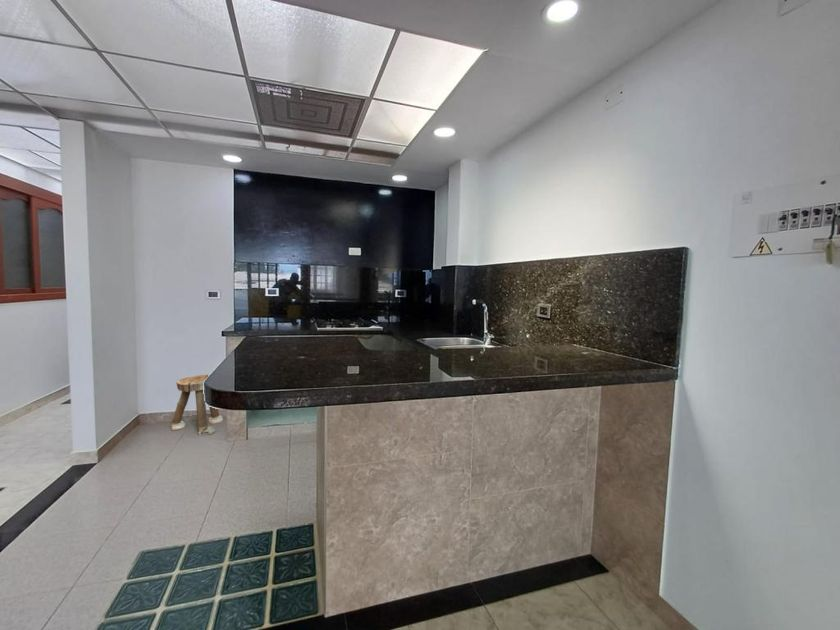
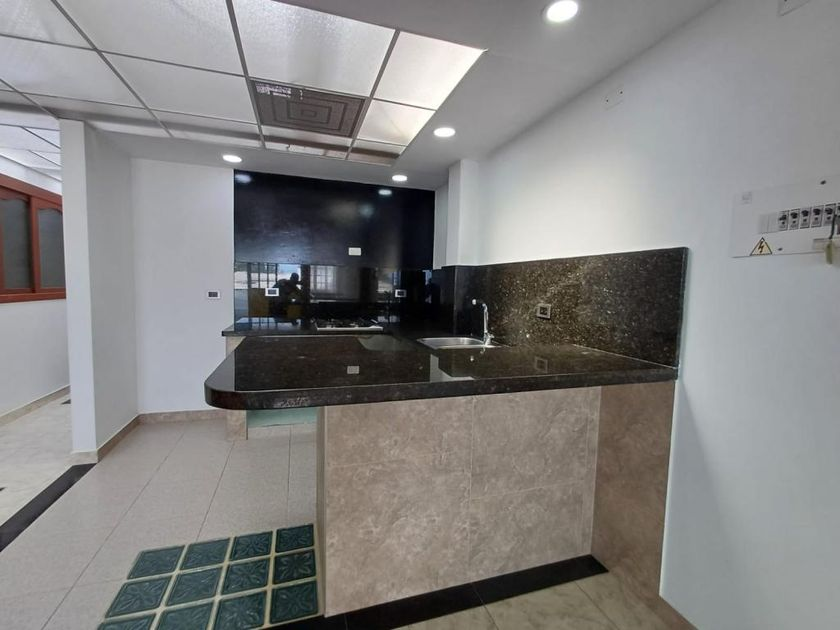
- stool [170,373,224,436]
